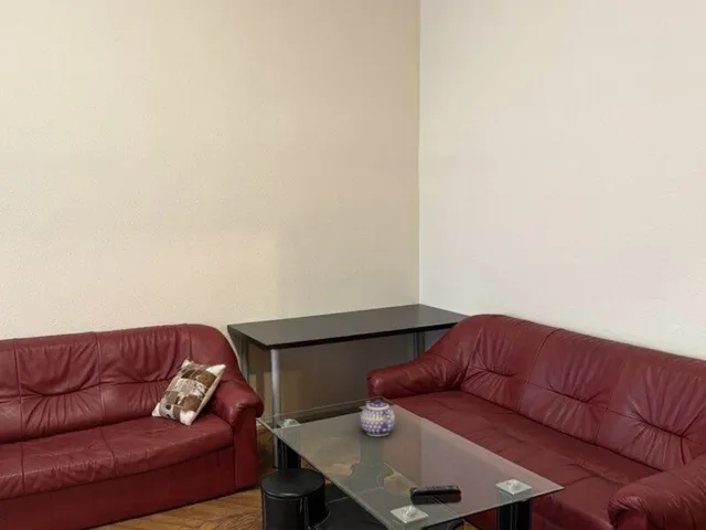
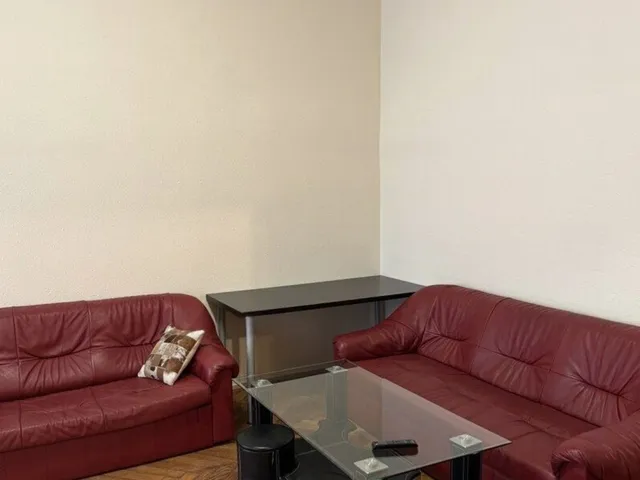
- teapot [360,399,396,437]
